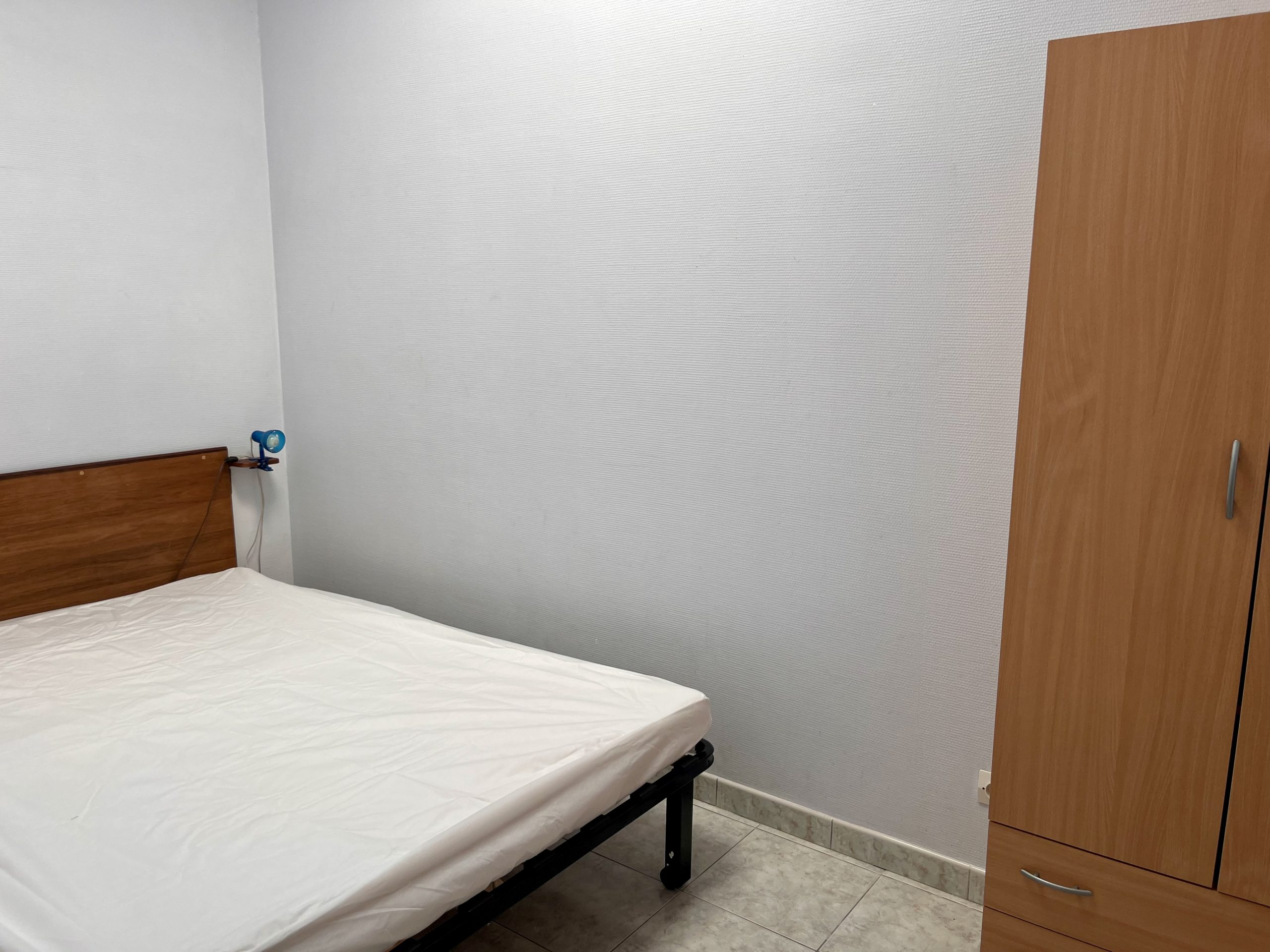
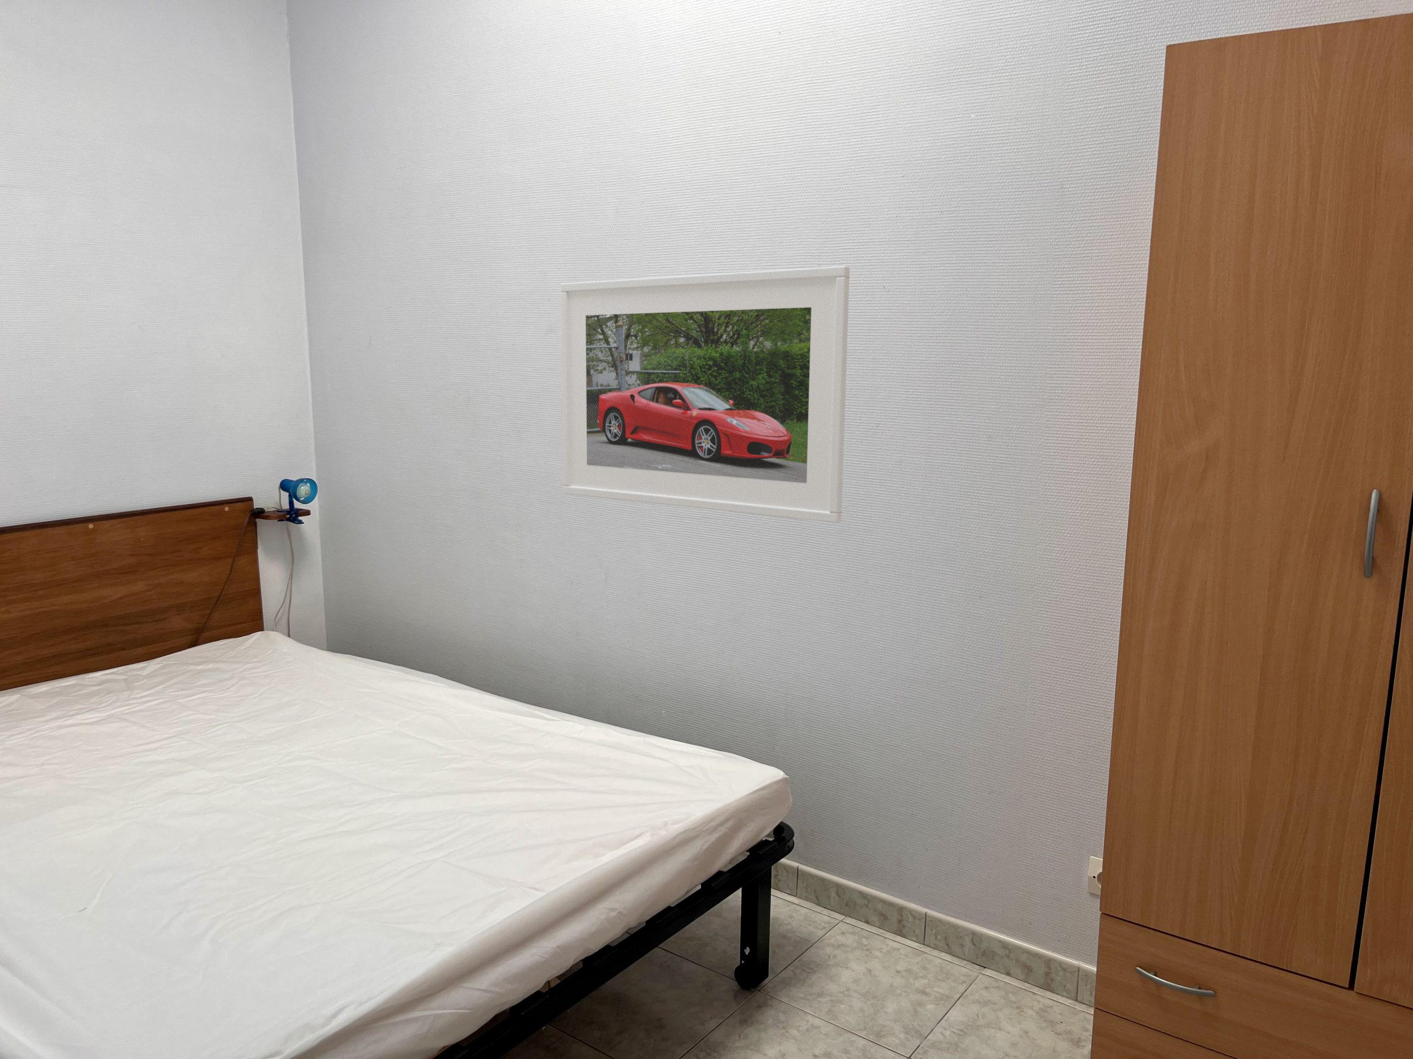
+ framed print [561,265,850,524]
